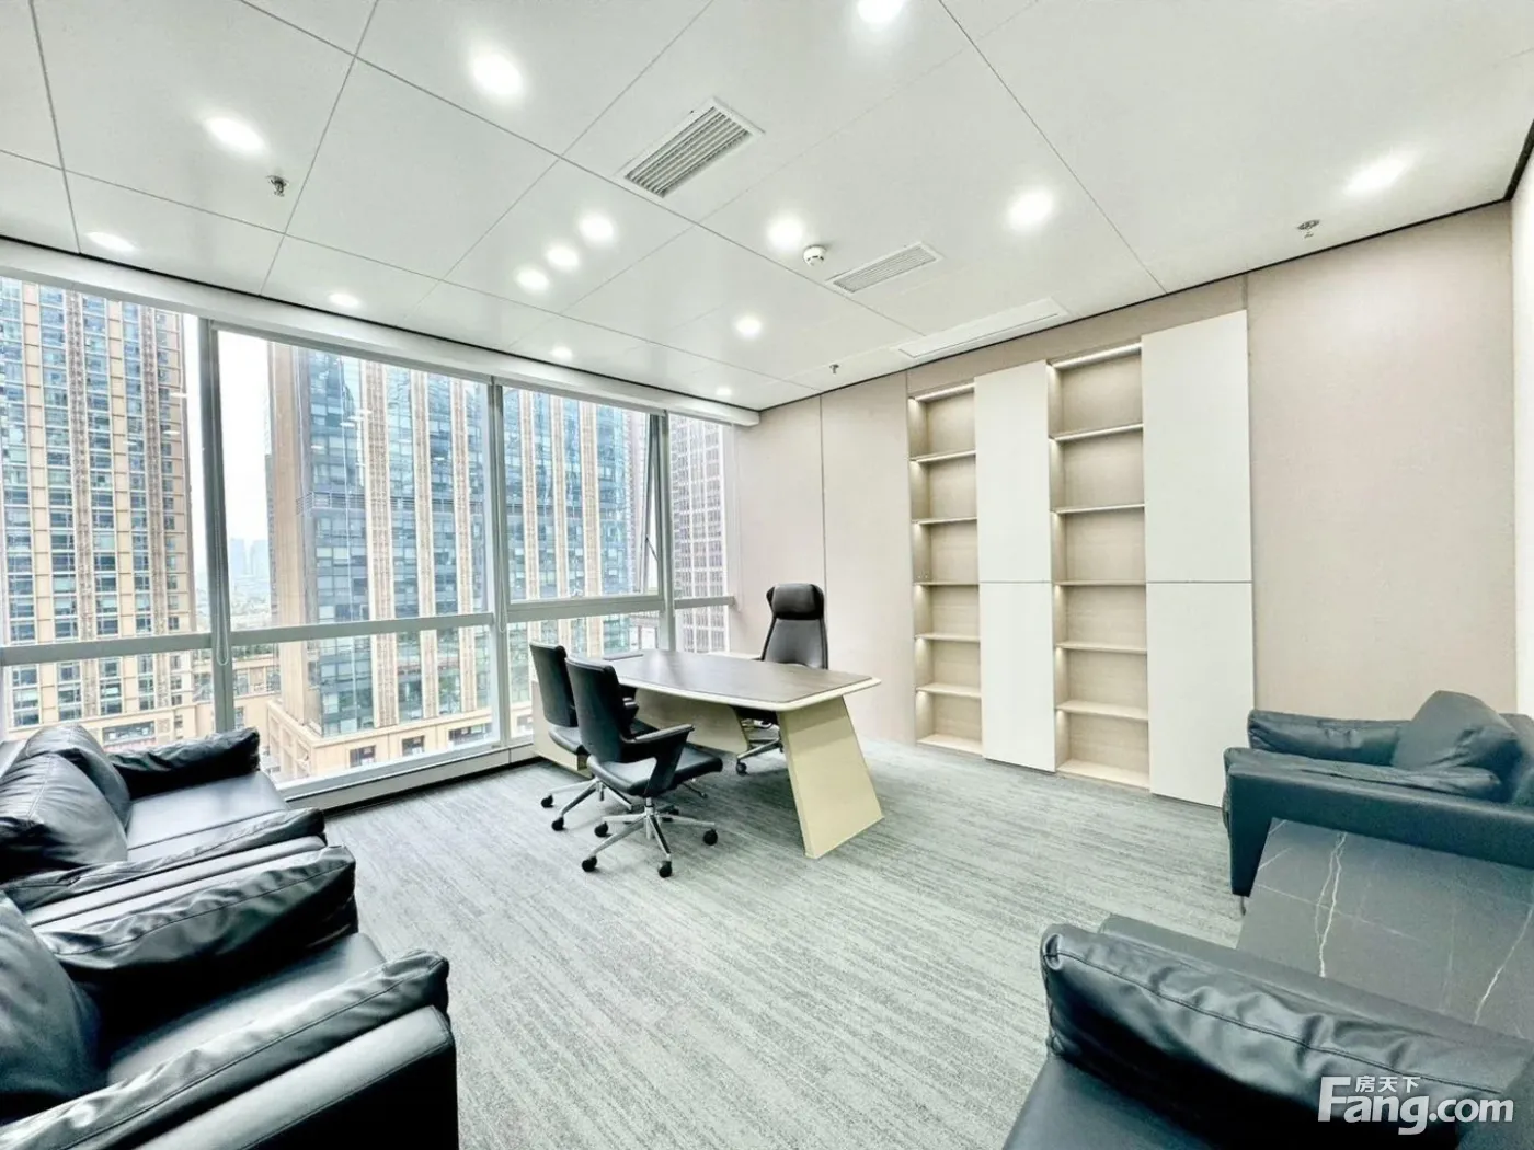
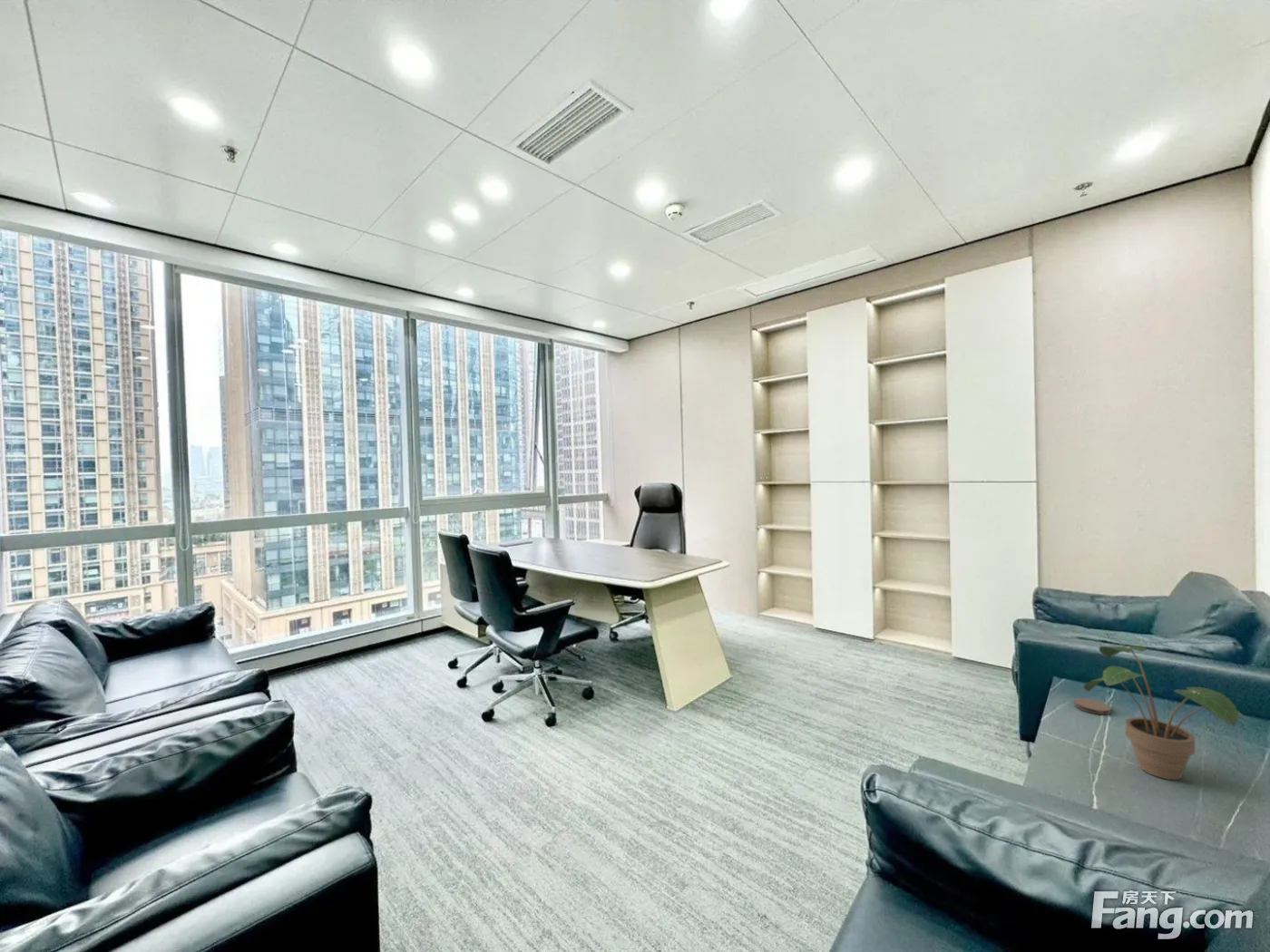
+ potted plant [1082,645,1254,781]
+ coaster [1074,697,1112,715]
